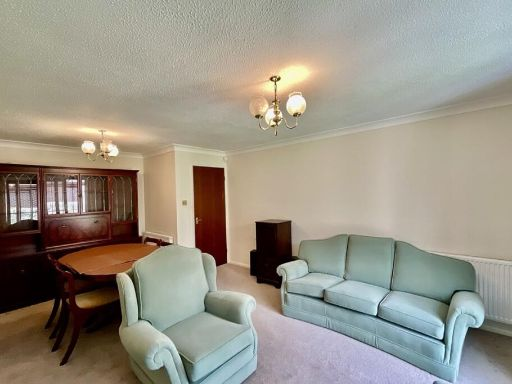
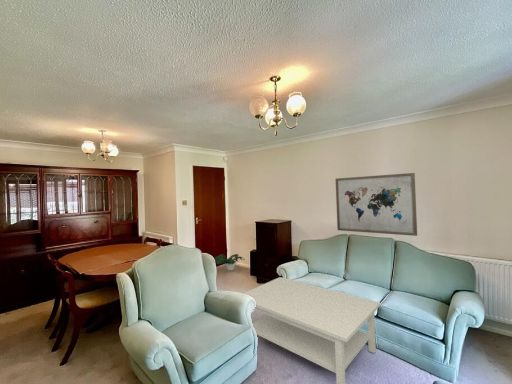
+ coffee table [242,276,381,384]
+ potted plant [214,253,246,271]
+ wall art [335,172,418,237]
